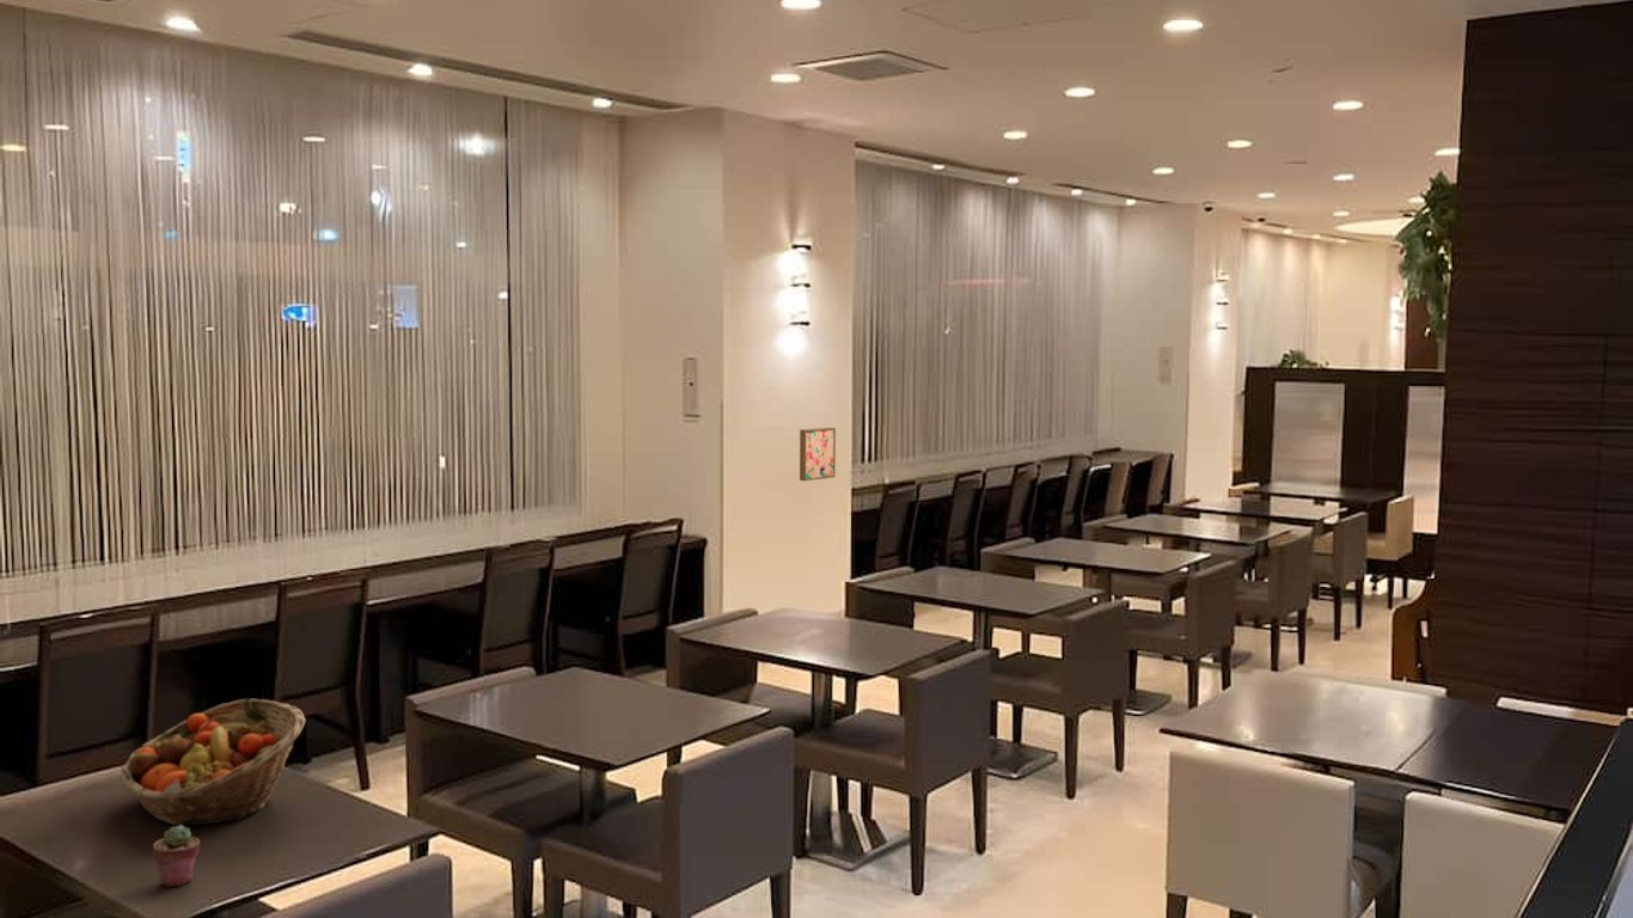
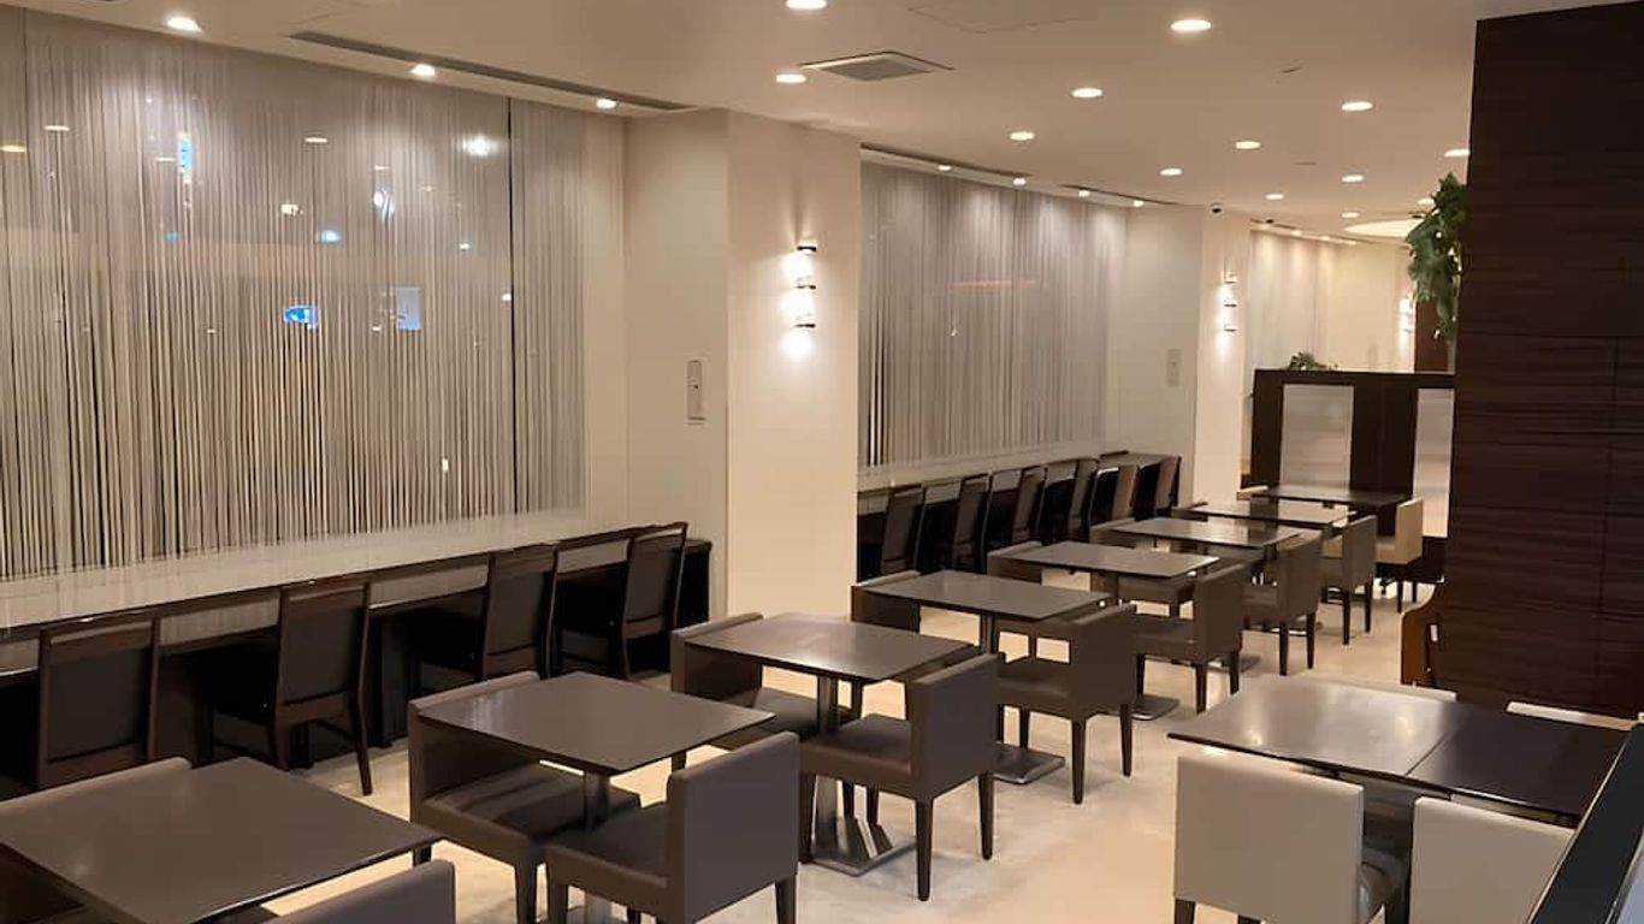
- wall art [799,427,837,482]
- potted succulent [152,825,201,888]
- fruit basket [120,698,306,826]
